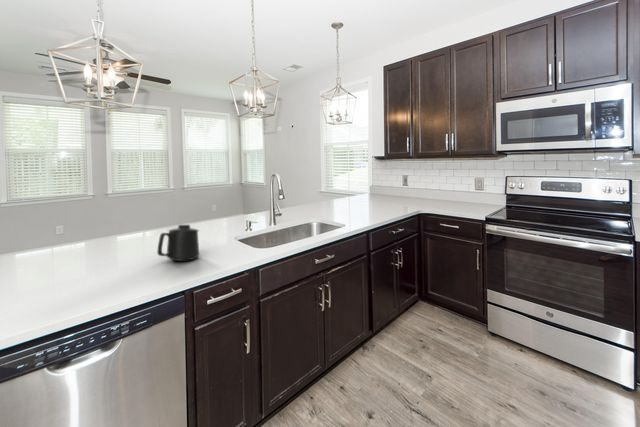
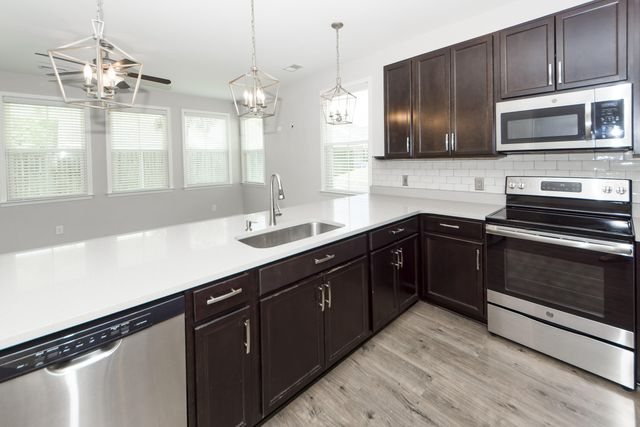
- mug [156,224,200,262]
